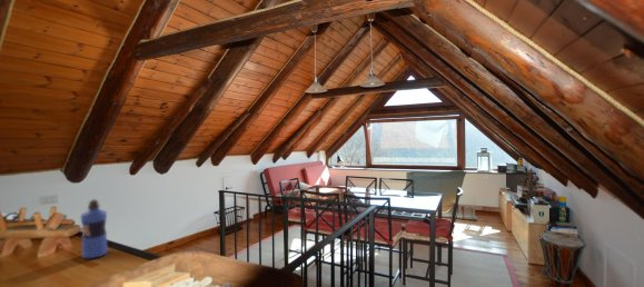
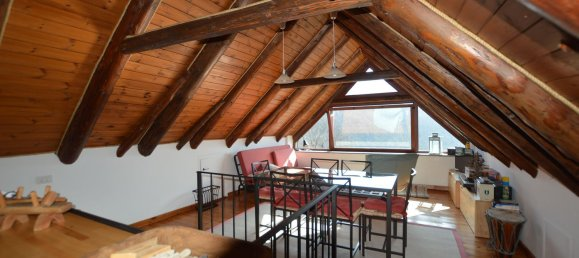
- water bottle [80,198,108,259]
